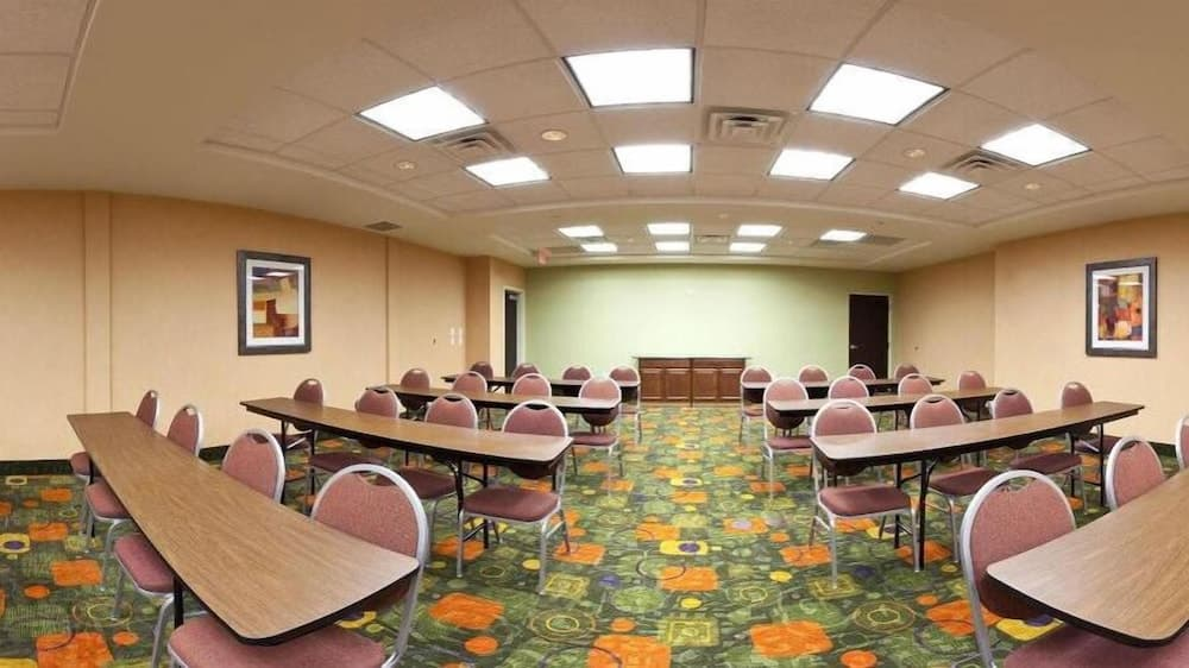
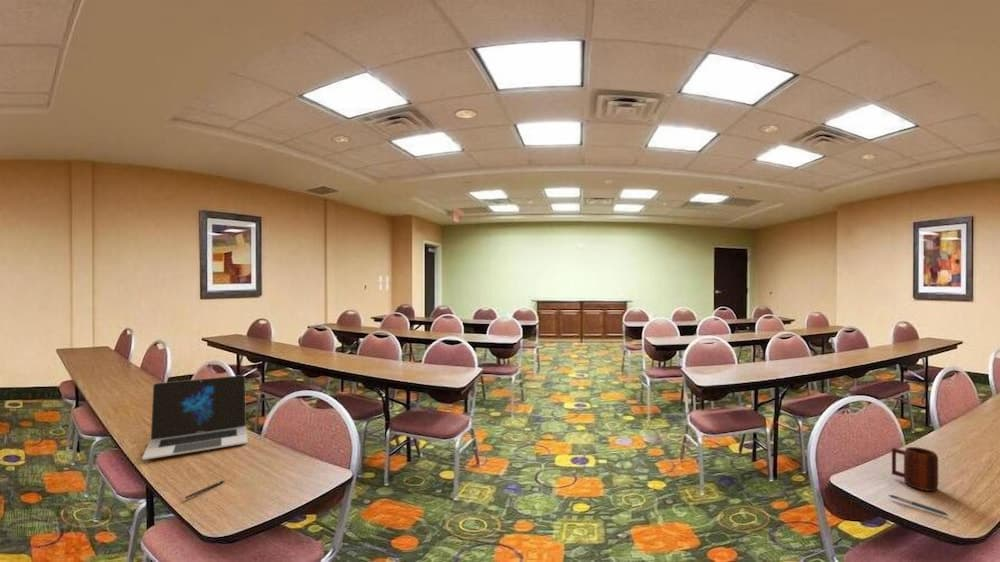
+ pen [184,479,226,500]
+ mug [891,446,939,492]
+ laptop [141,374,249,461]
+ pen [887,494,949,516]
